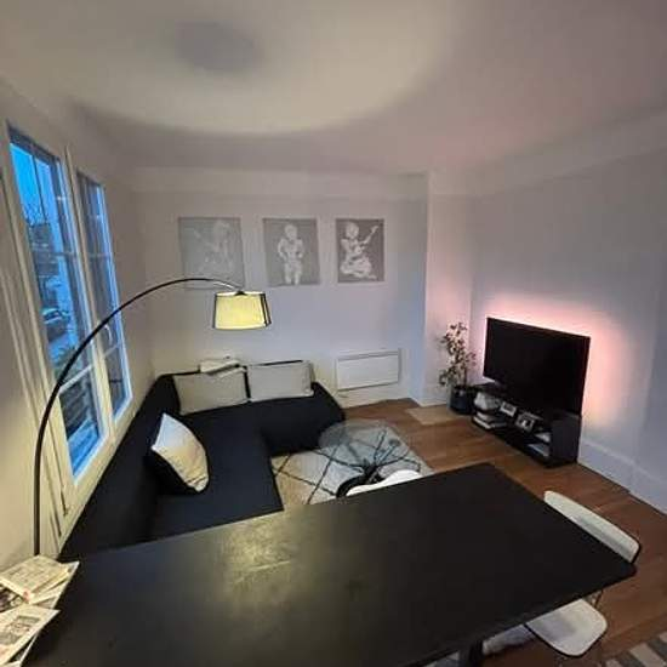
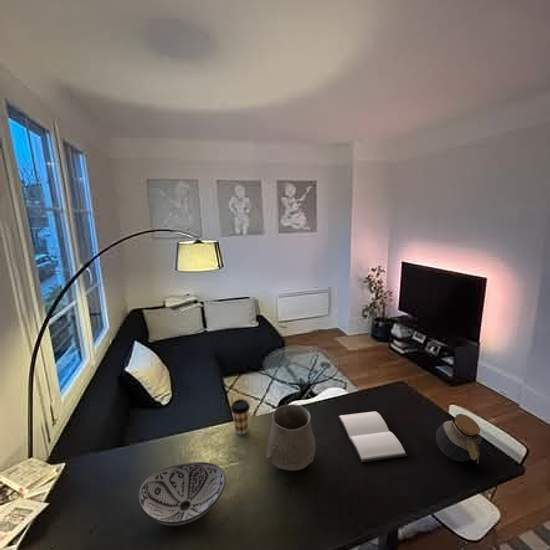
+ coffee cup [229,398,251,435]
+ ceramic cup [265,403,316,472]
+ decorative bowl [137,461,227,527]
+ book [337,410,408,463]
+ jar [435,413,483,465]
